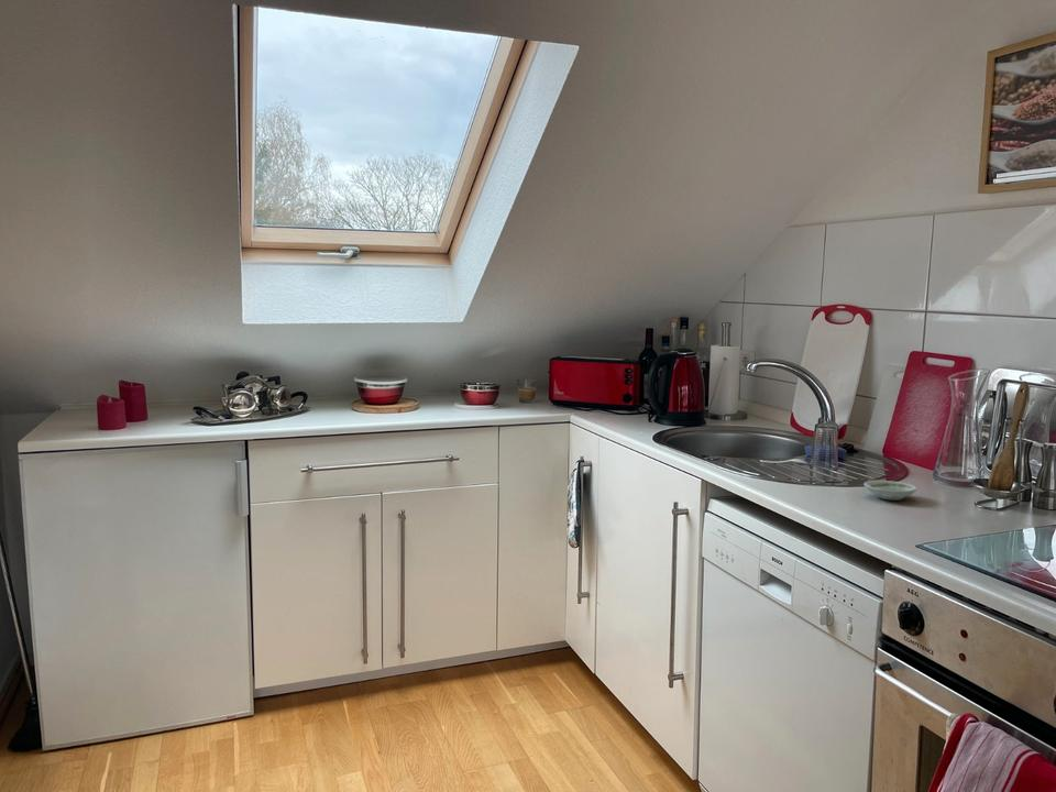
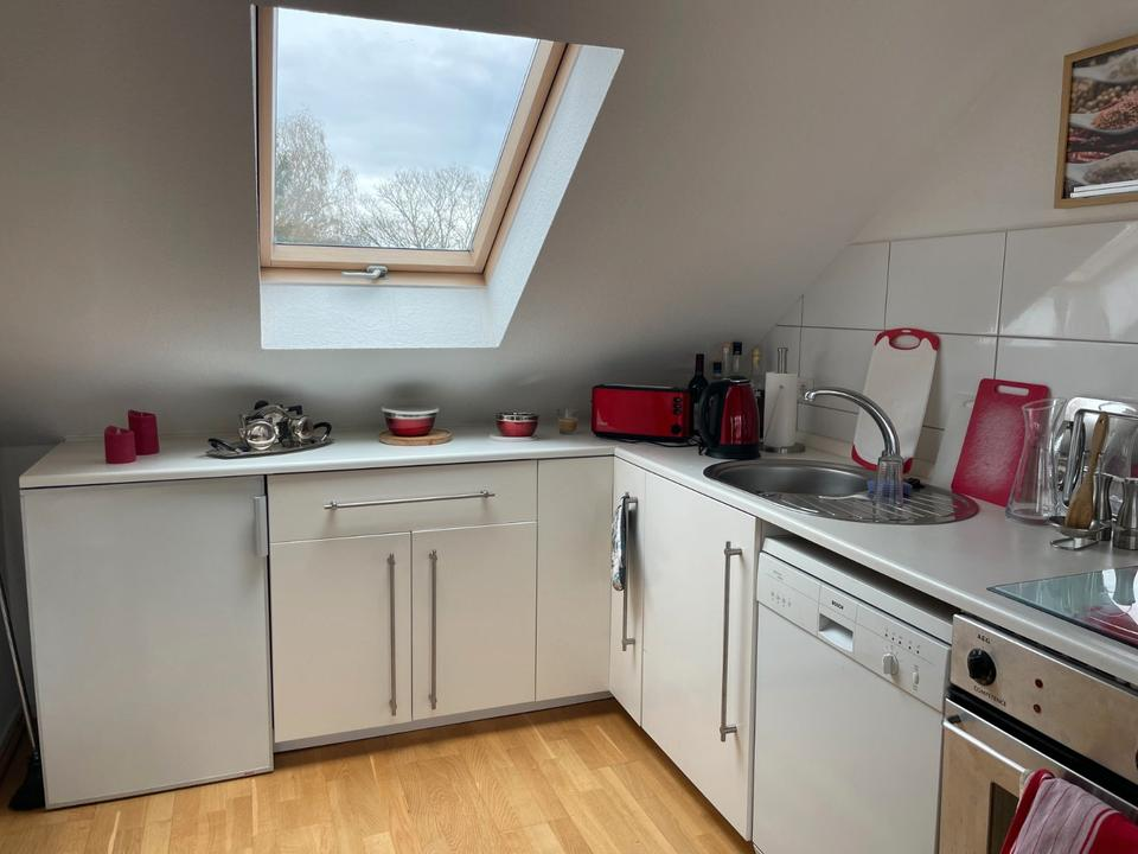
- saucer [862,480,919,501]
